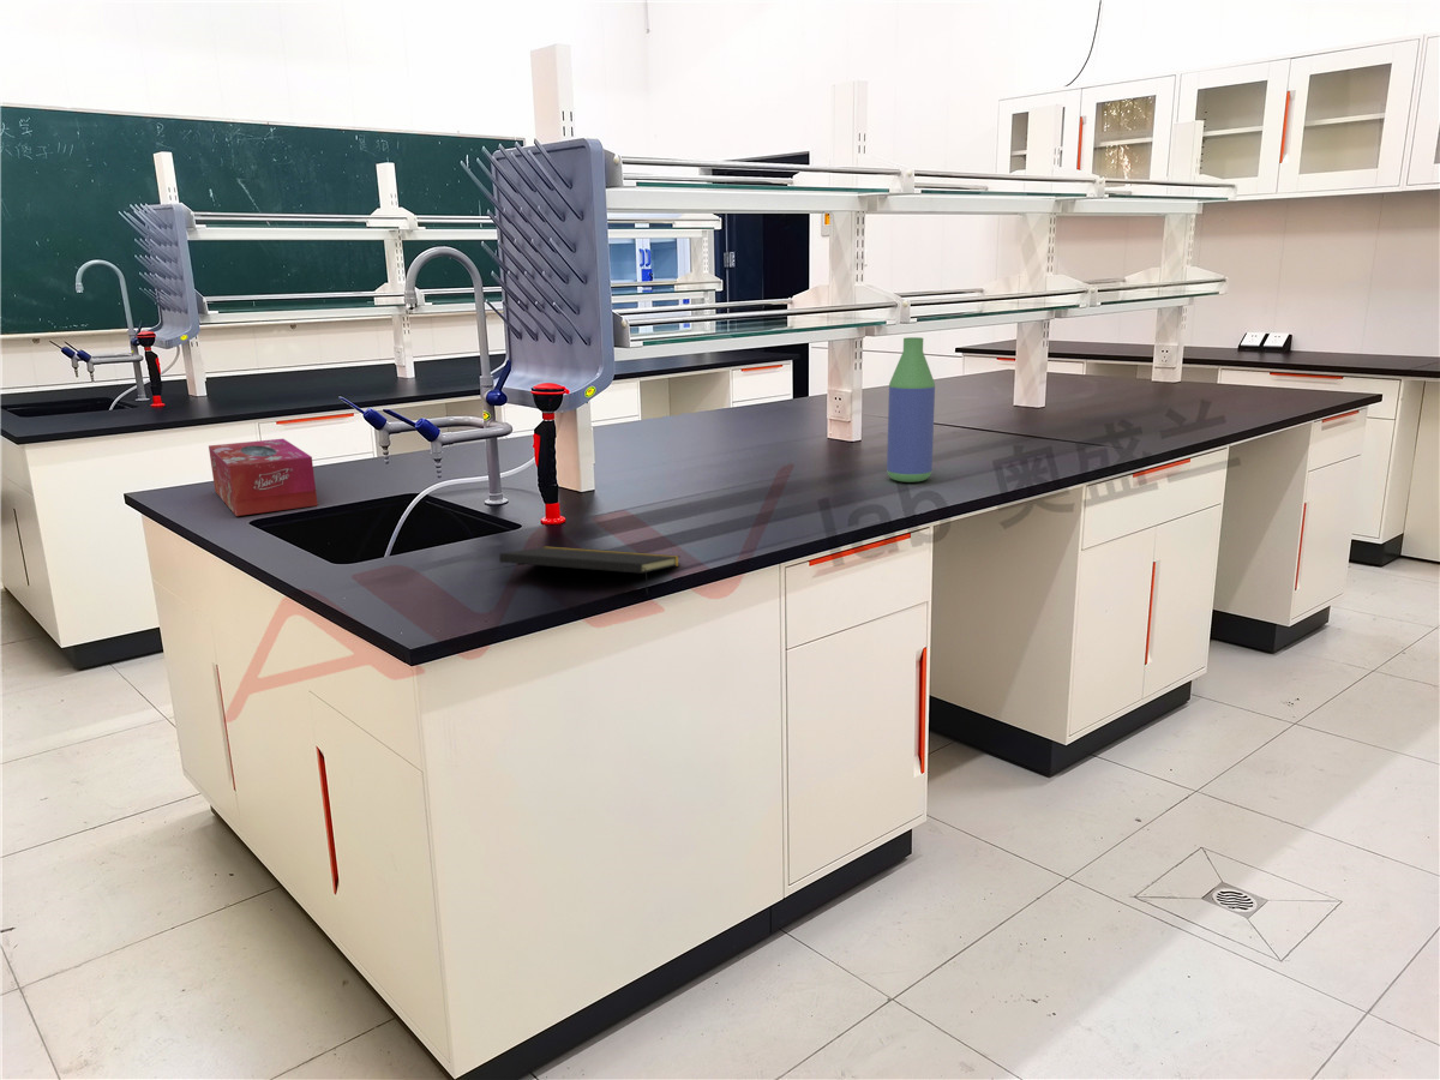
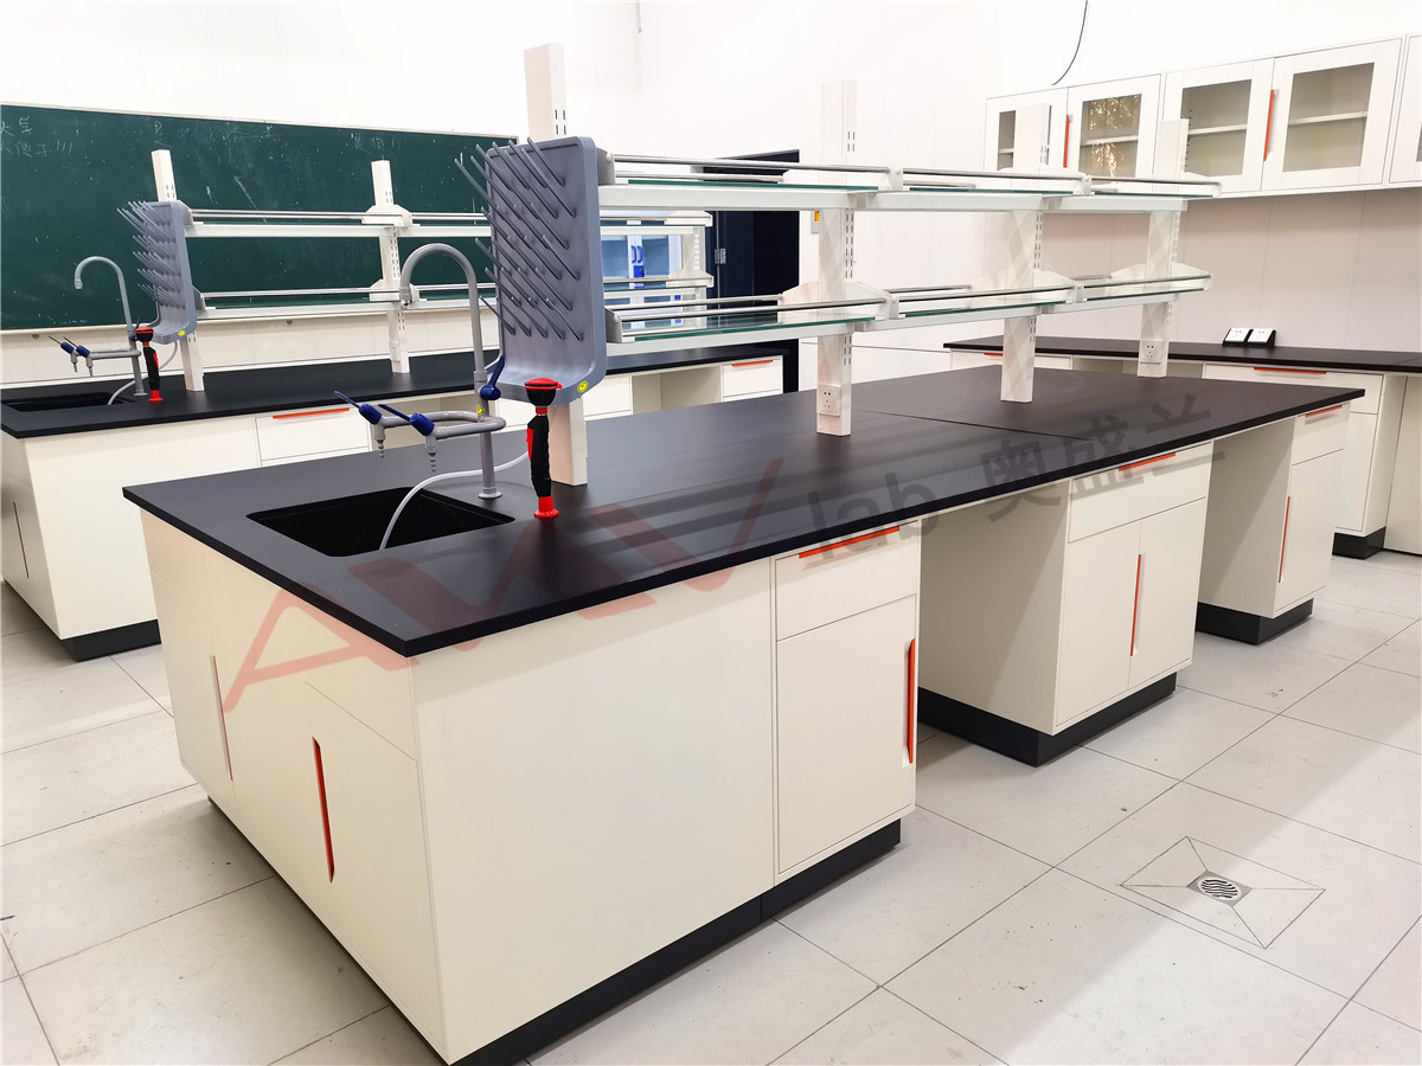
- bottle [886,336,936,484]
- tissue box [208,438,319,517]
- notepad [498,546,682,595]
